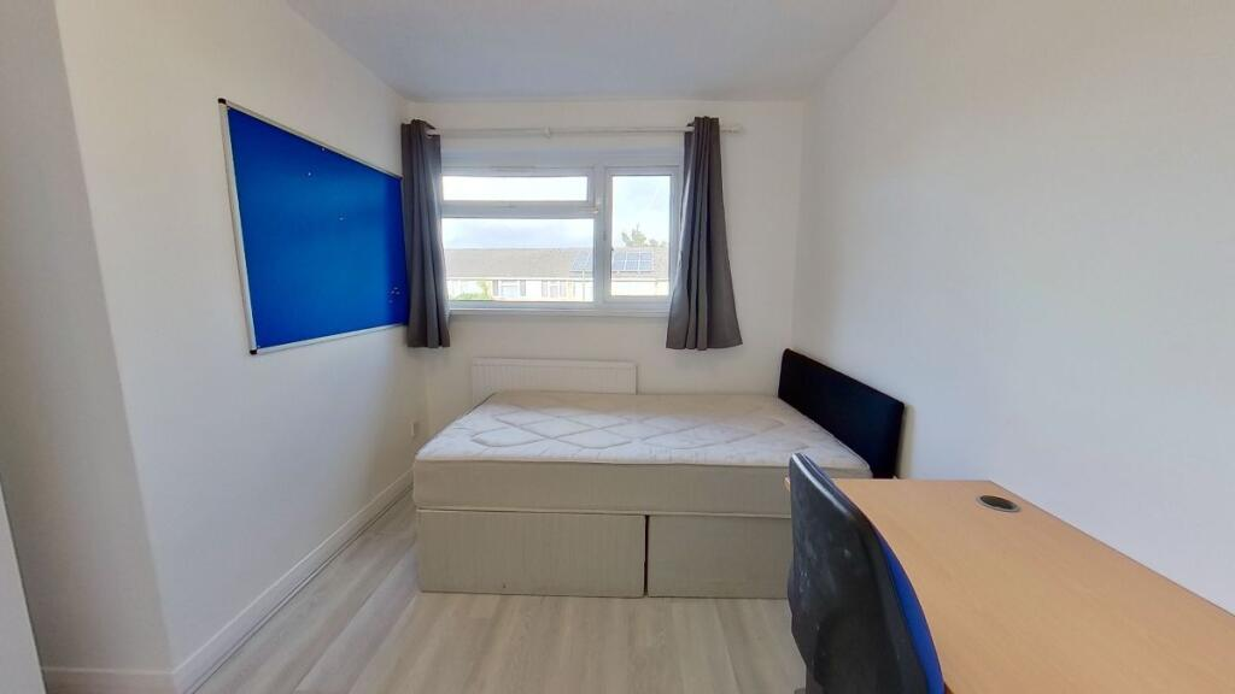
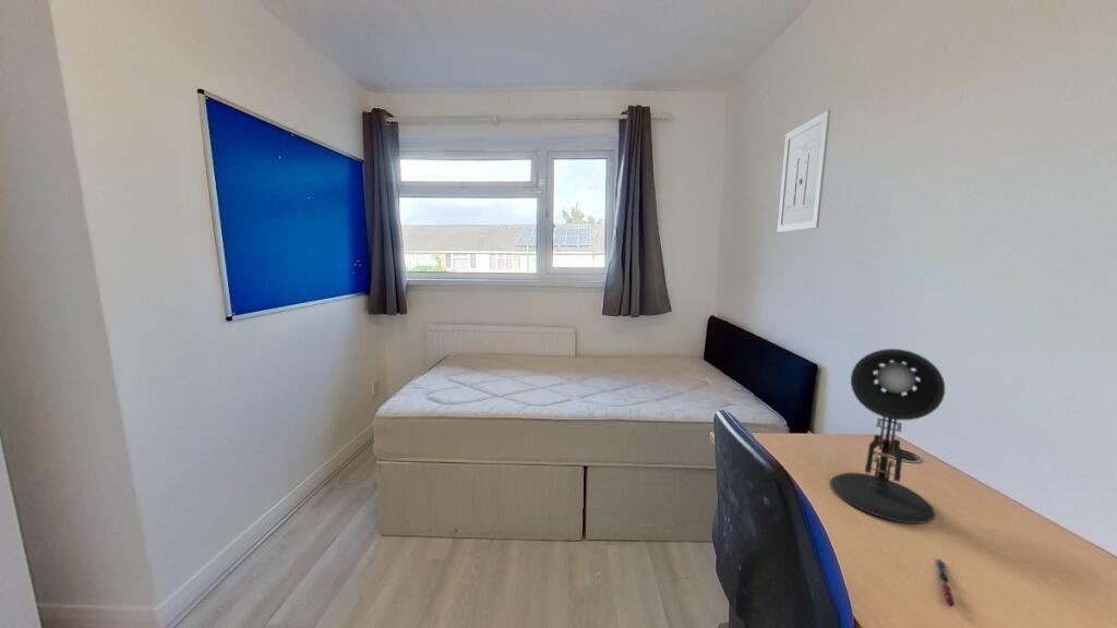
+ desk lamp [829,348,946,524]
+ pen [935,558,957,608]
+ wall art [776,109,832,233]
